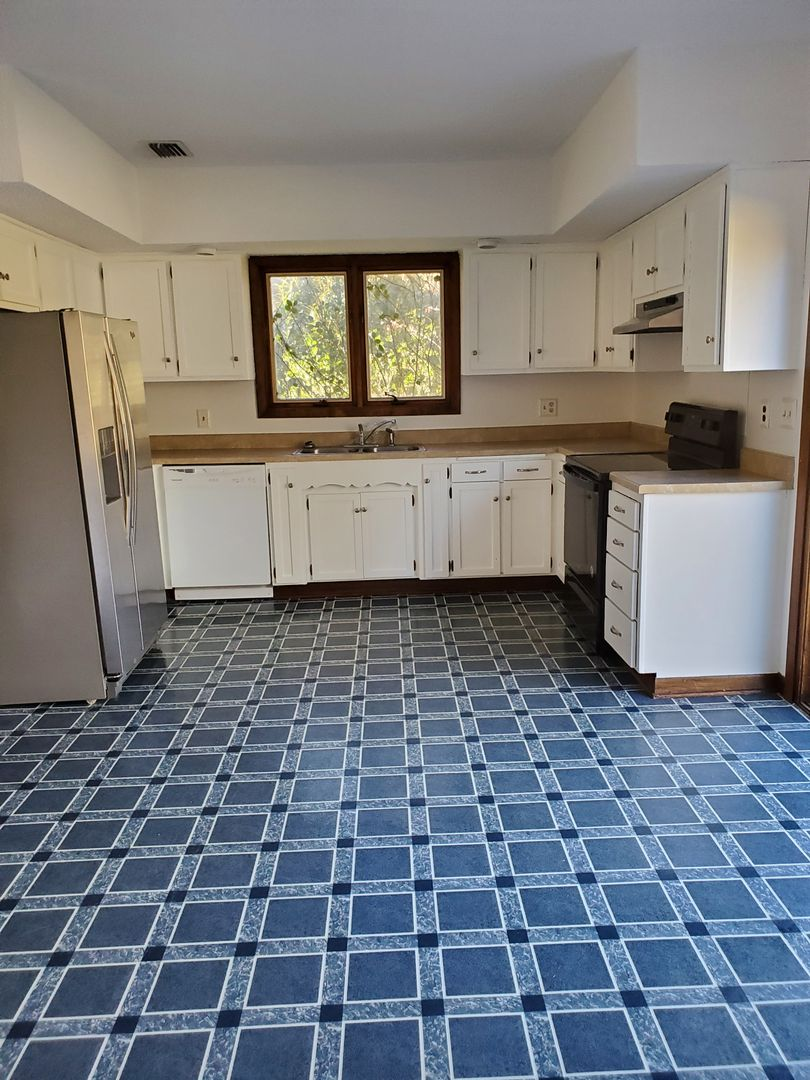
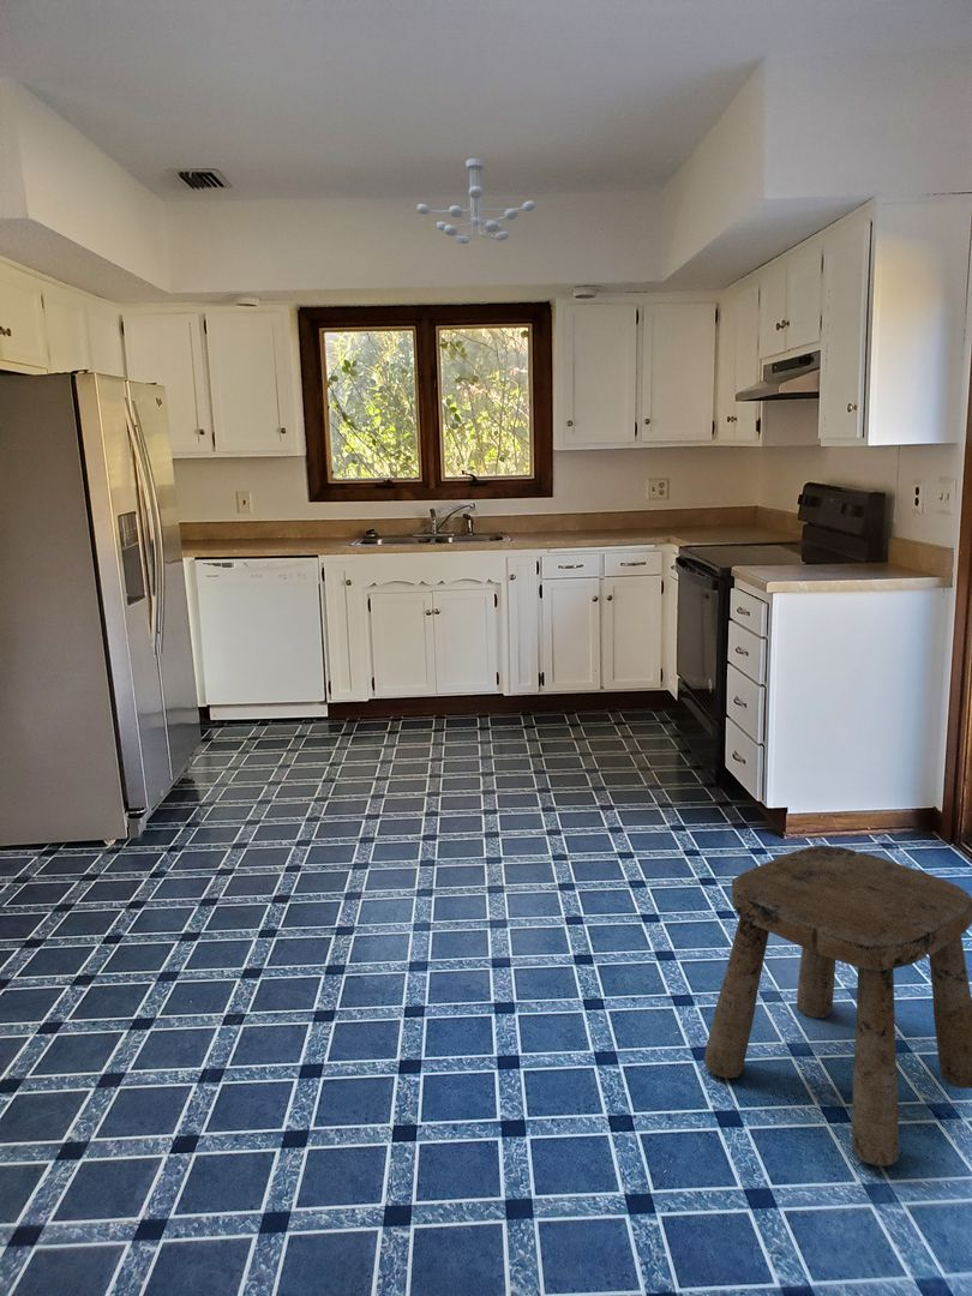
+ stool [703,845,972,1166]
+ ceiling light fixture [416,157,536,245]
